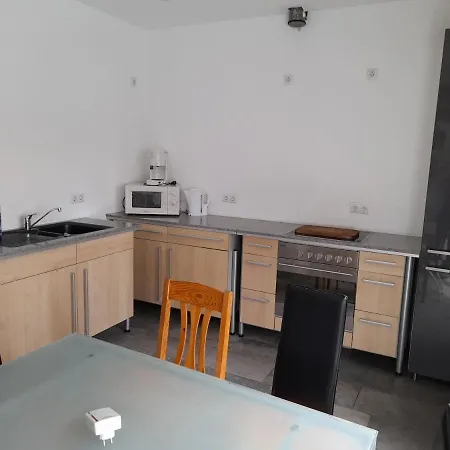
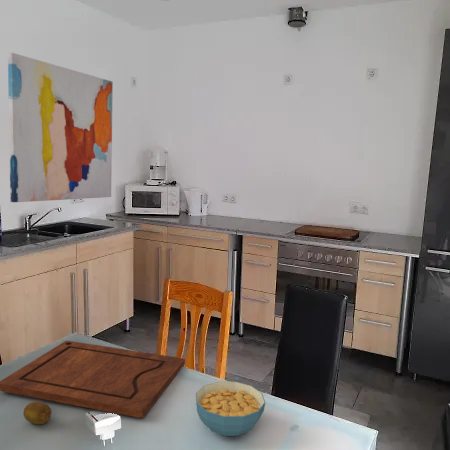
+ cereal bowl [195,381,266,437]
+ fruit [23,400,52,425]
+ cutting board [0,340,186,419]
+ wall art [7,52,114,203]
